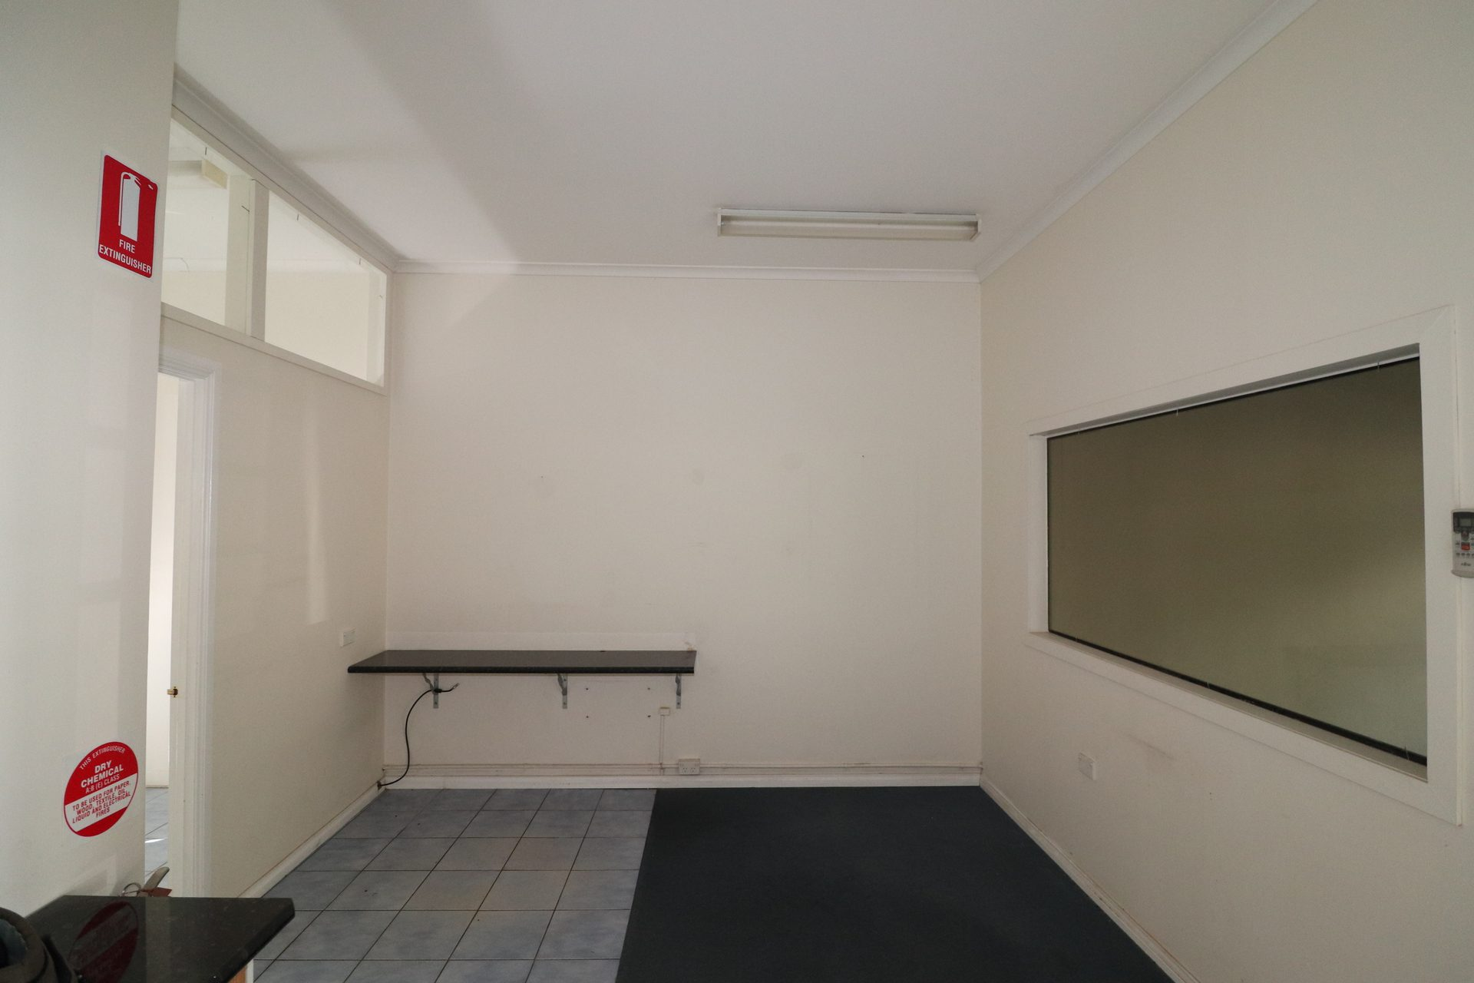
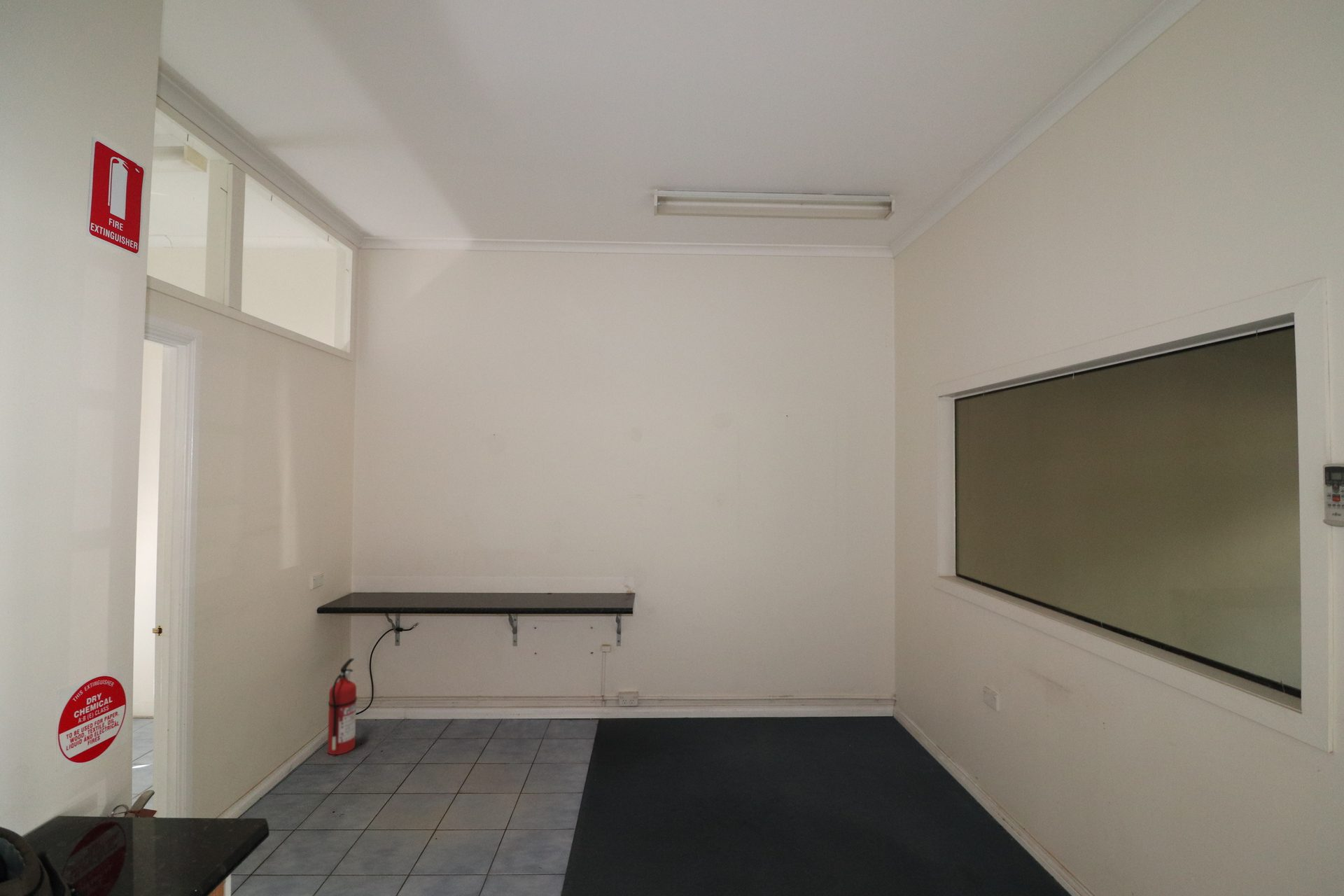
+ fire extinguisher [327,657,358,755]
